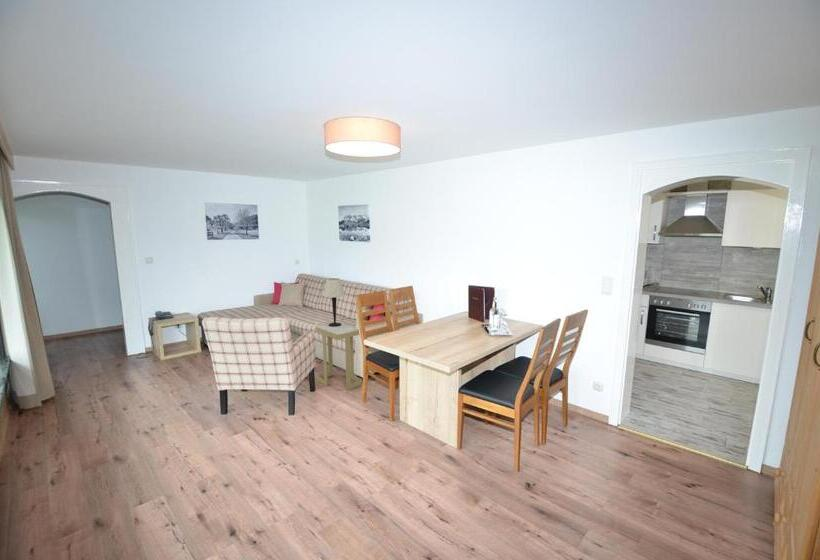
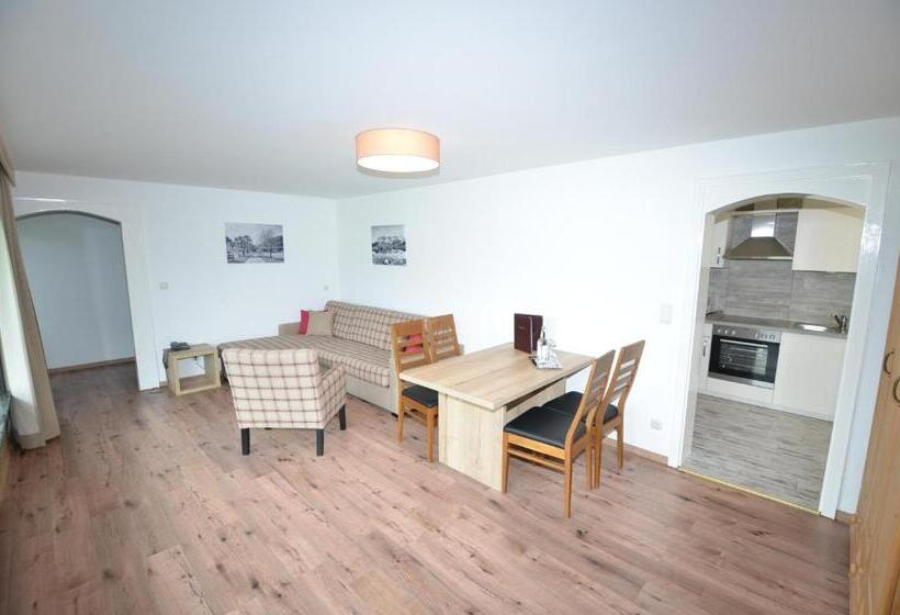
- table lamp [322,277,346,327]
- side table [314,321,363,391]
